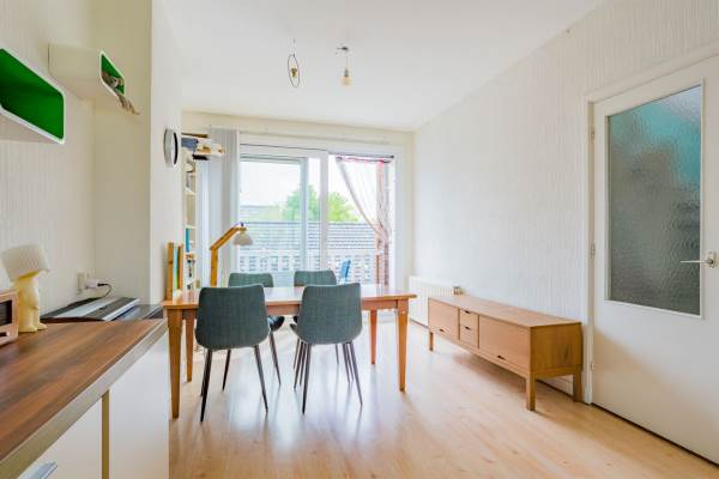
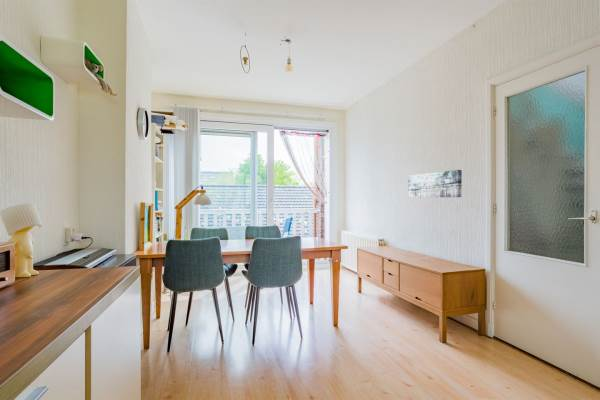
+ wall art [407,169,463,199]
